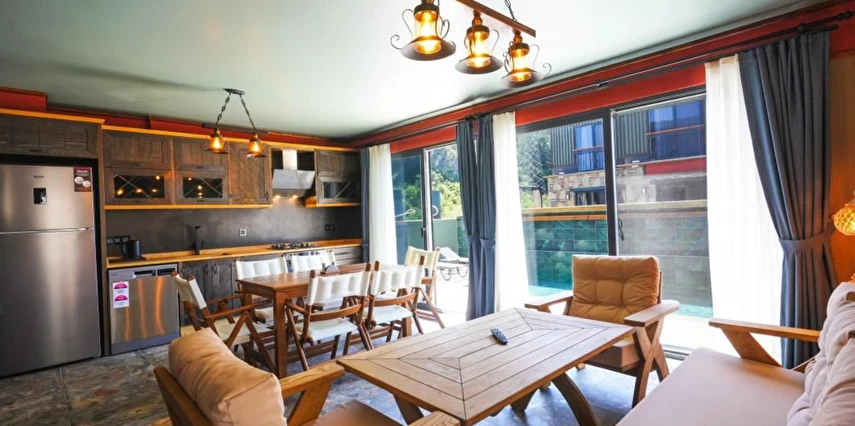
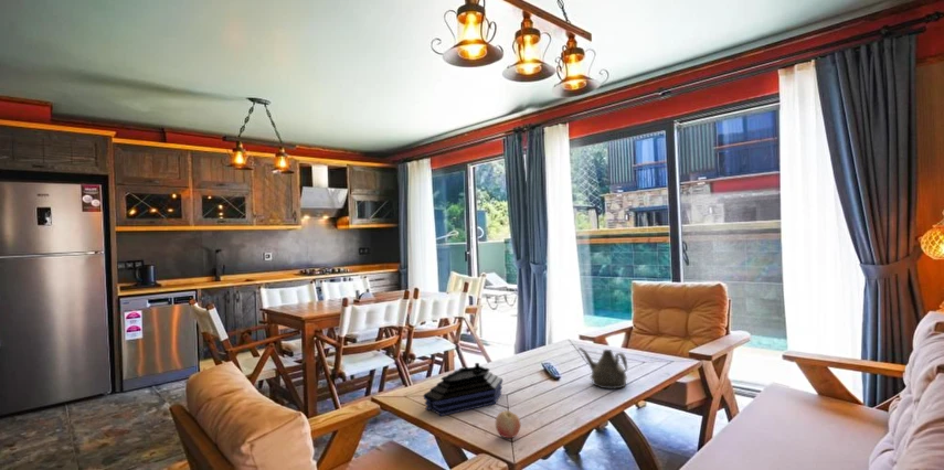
+ tray [422,362,503,417]
+ fruit [495,409,522,439]
+ teapot [577,346,628,391]
